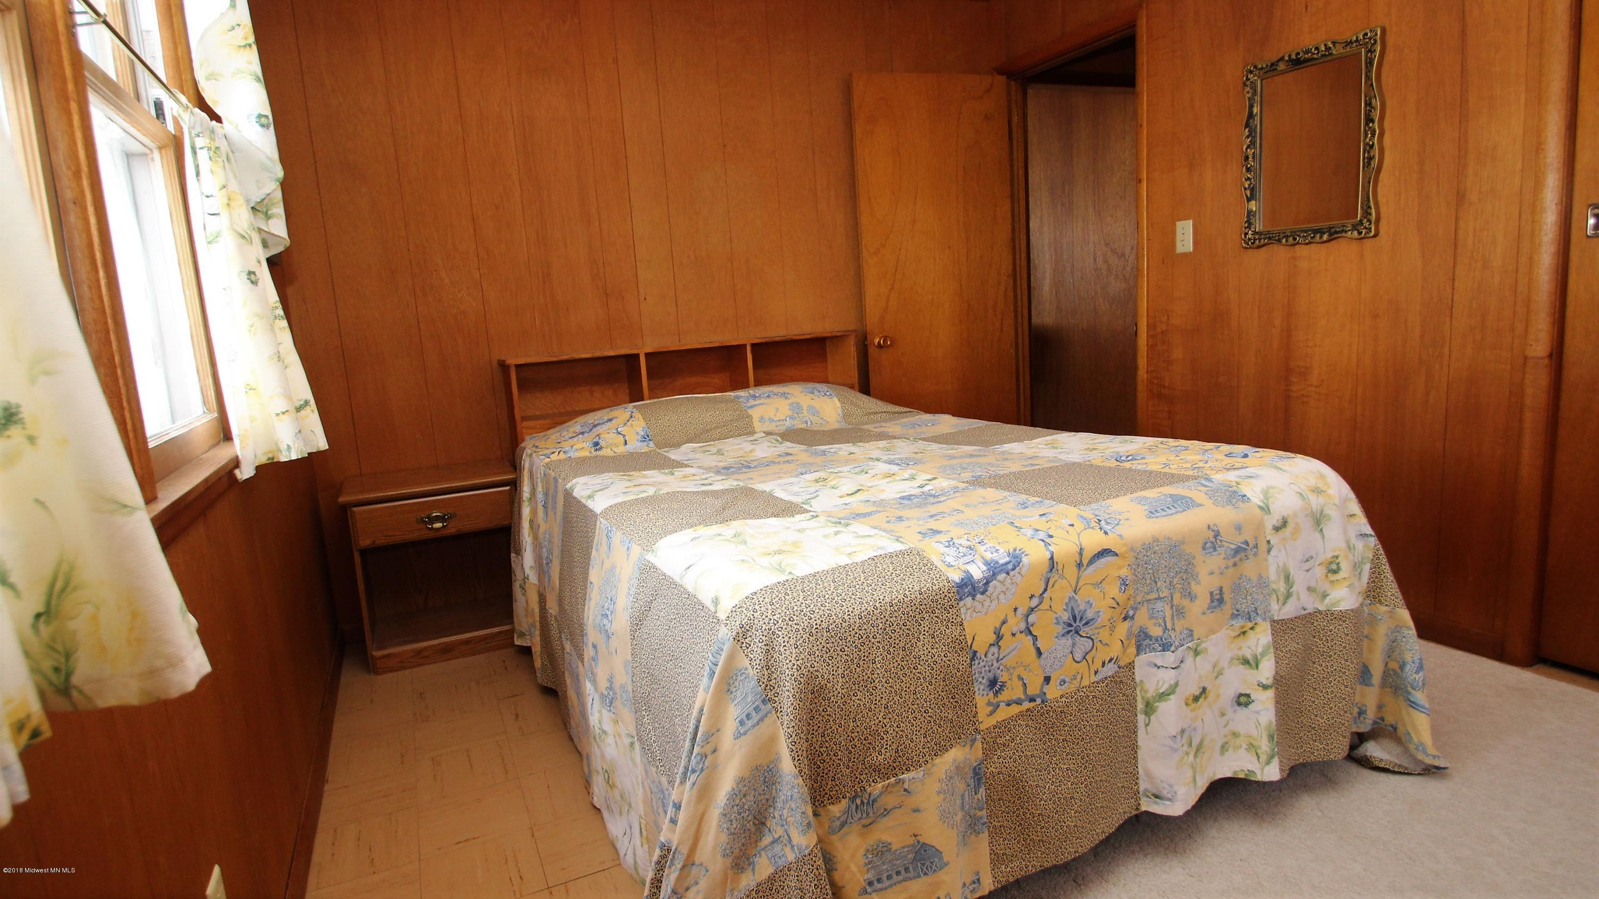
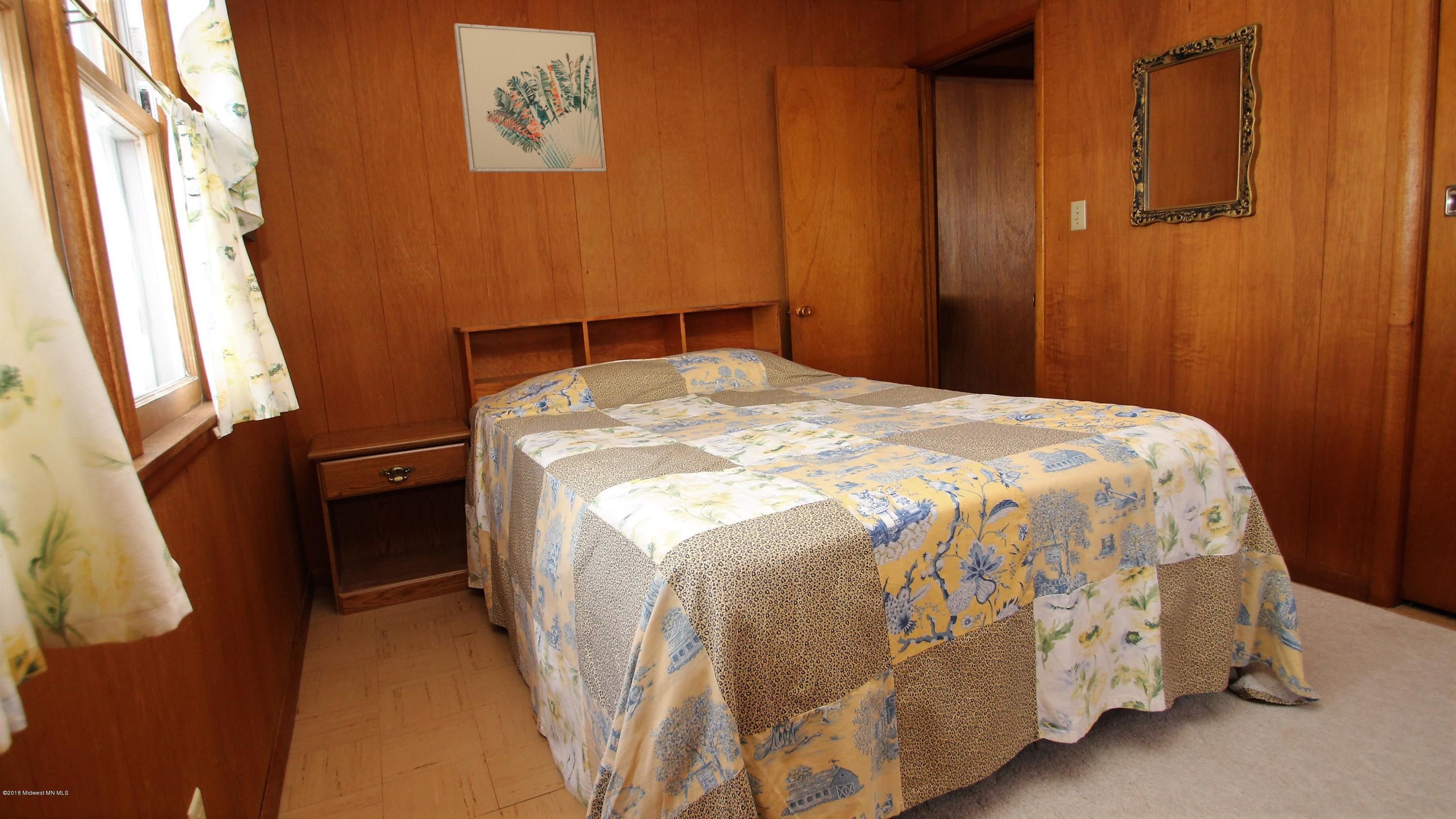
+ wall art [453,23,607,173]
